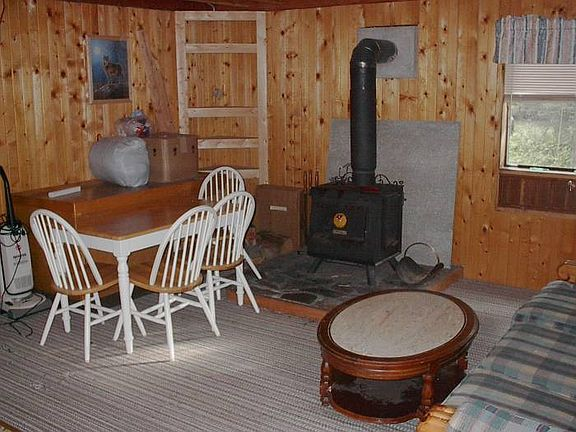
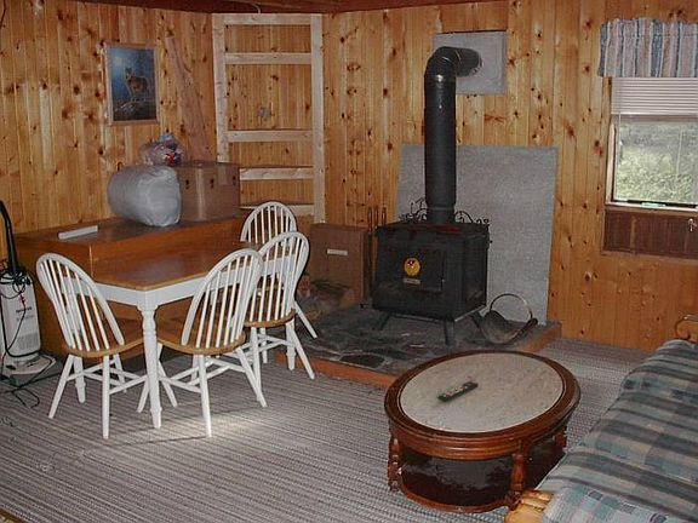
+ remote control [437,380,480,402]
